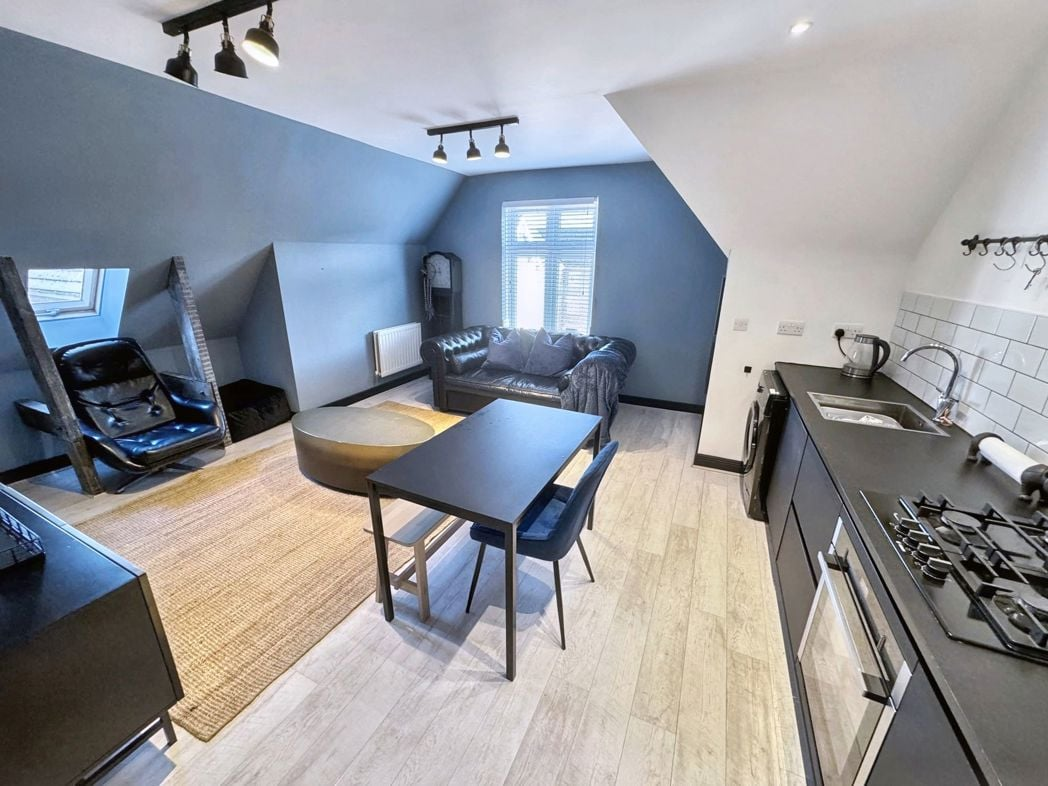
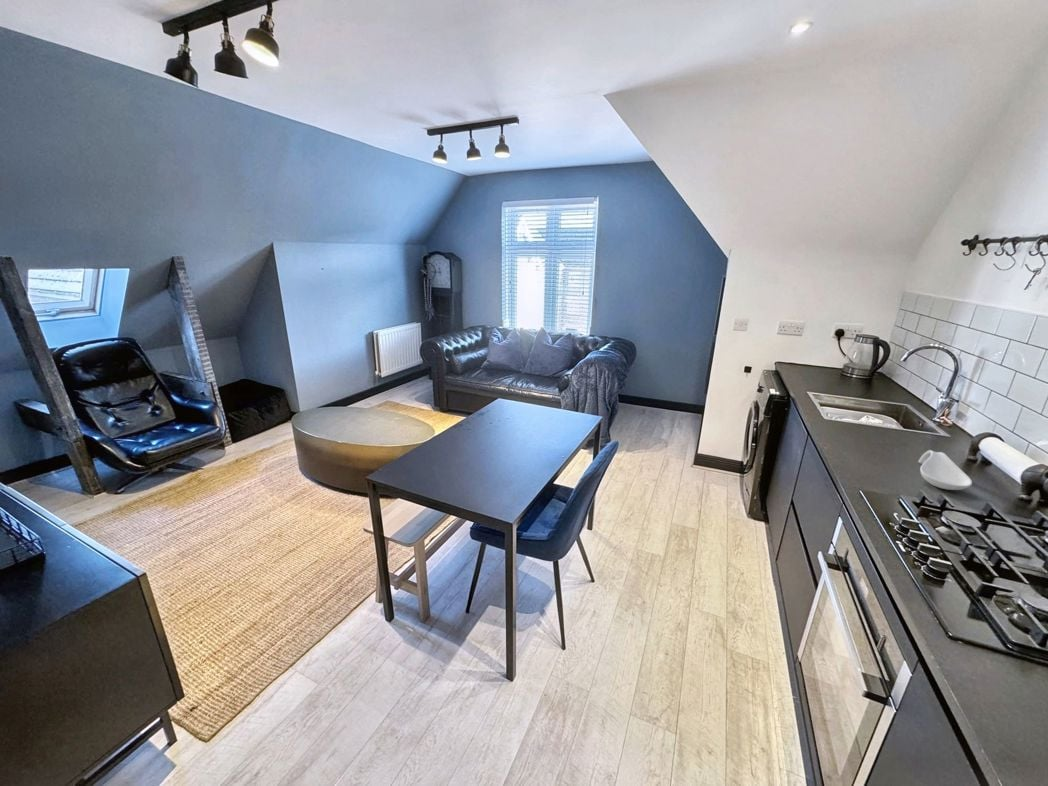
+ spoon rest [917,449,973,491]
